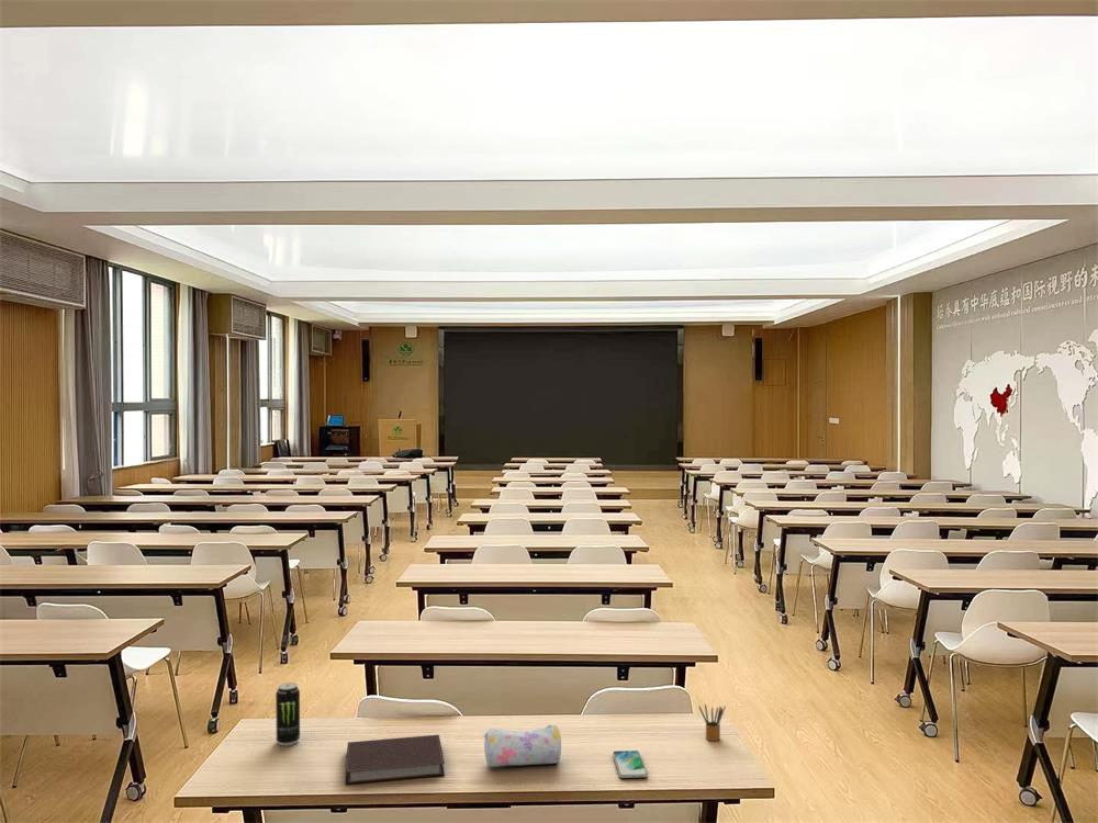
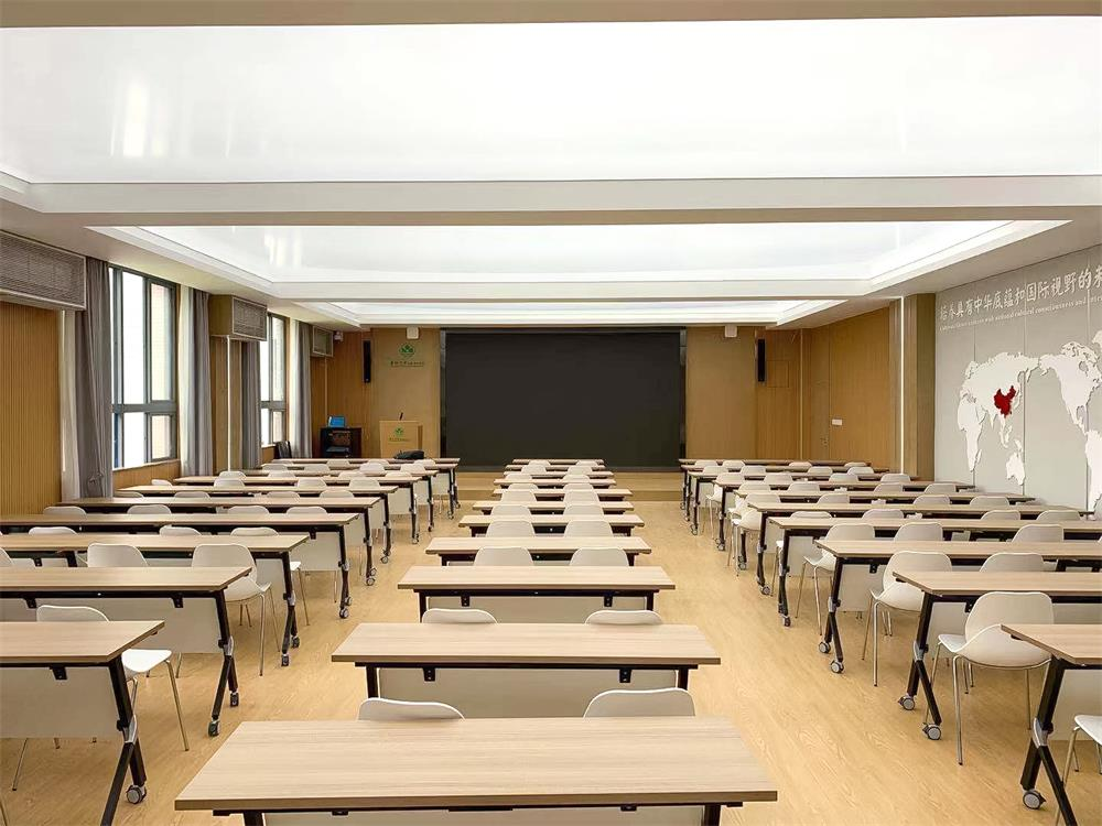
- pencil case [482,723,562,768]
- smartphone [612,749,649,779]
- pencil box [697,702,727,742]
- beverage can [274,681,301,746]
- notebook [344,734,446,786]
